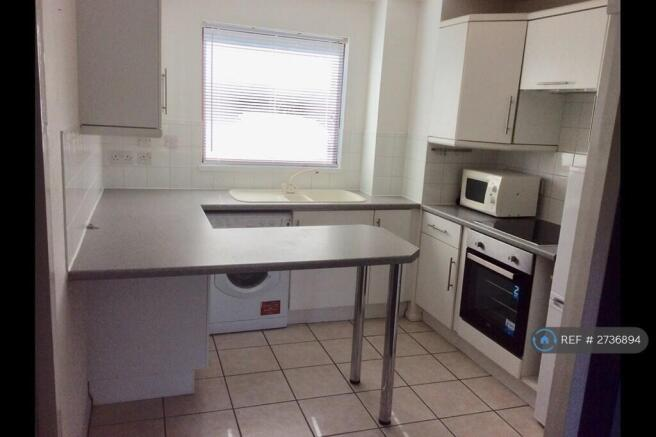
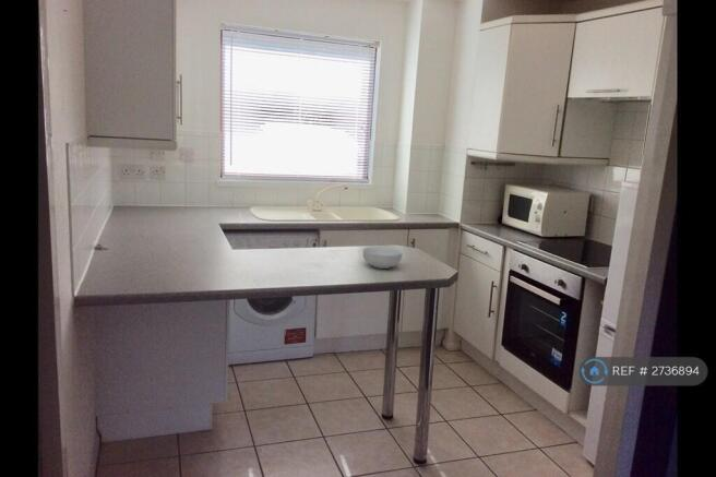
+ cereal bowl [361,246,404,270]
